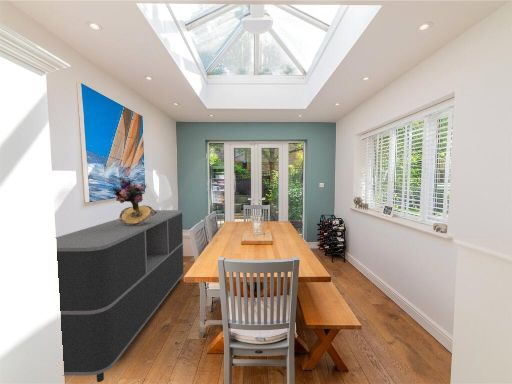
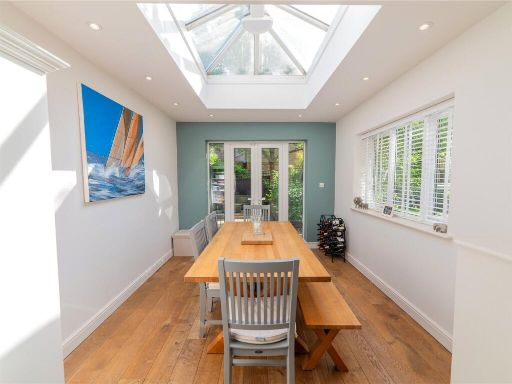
- bouquet [111,177,157,226]
- sideboard [55,209,184,383]
